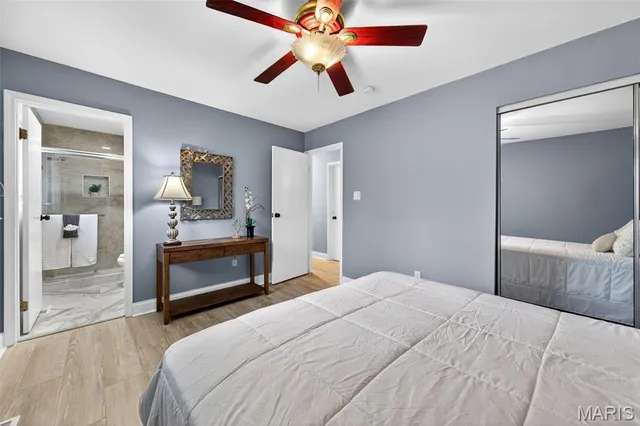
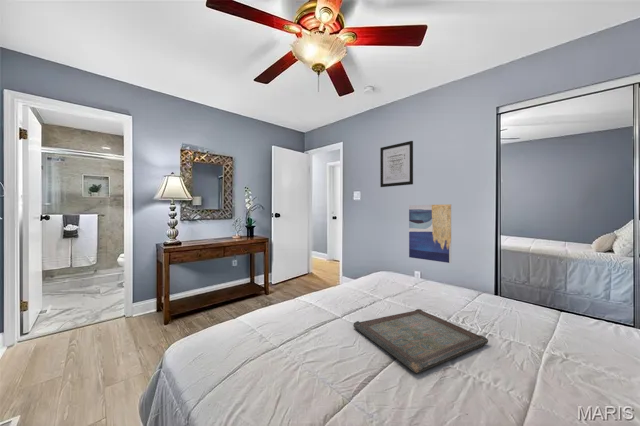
+ serving tray [352,308,489,374]
+ wall art [379,140,414,188]
+ wall art [408,203,452,264]
